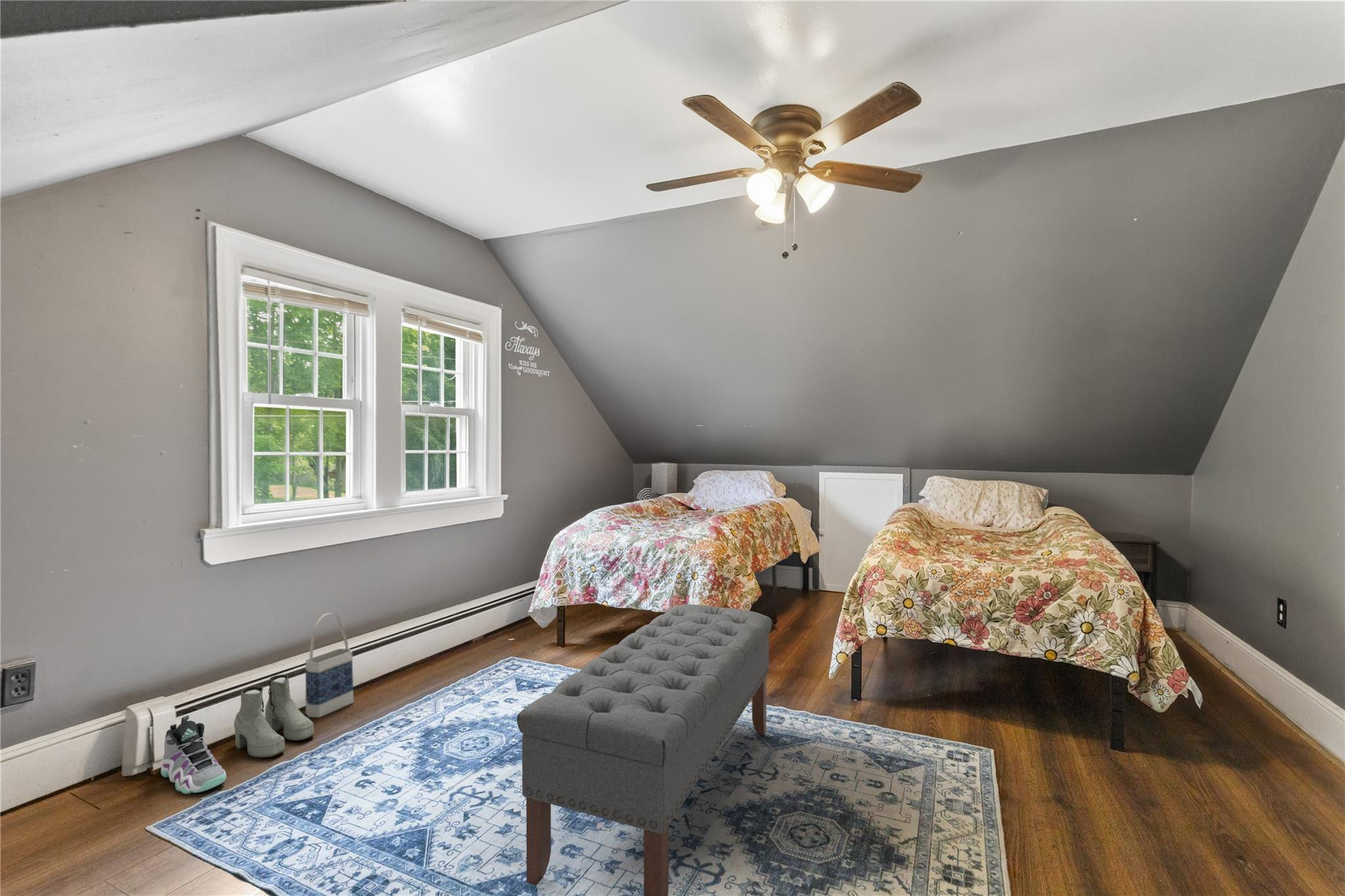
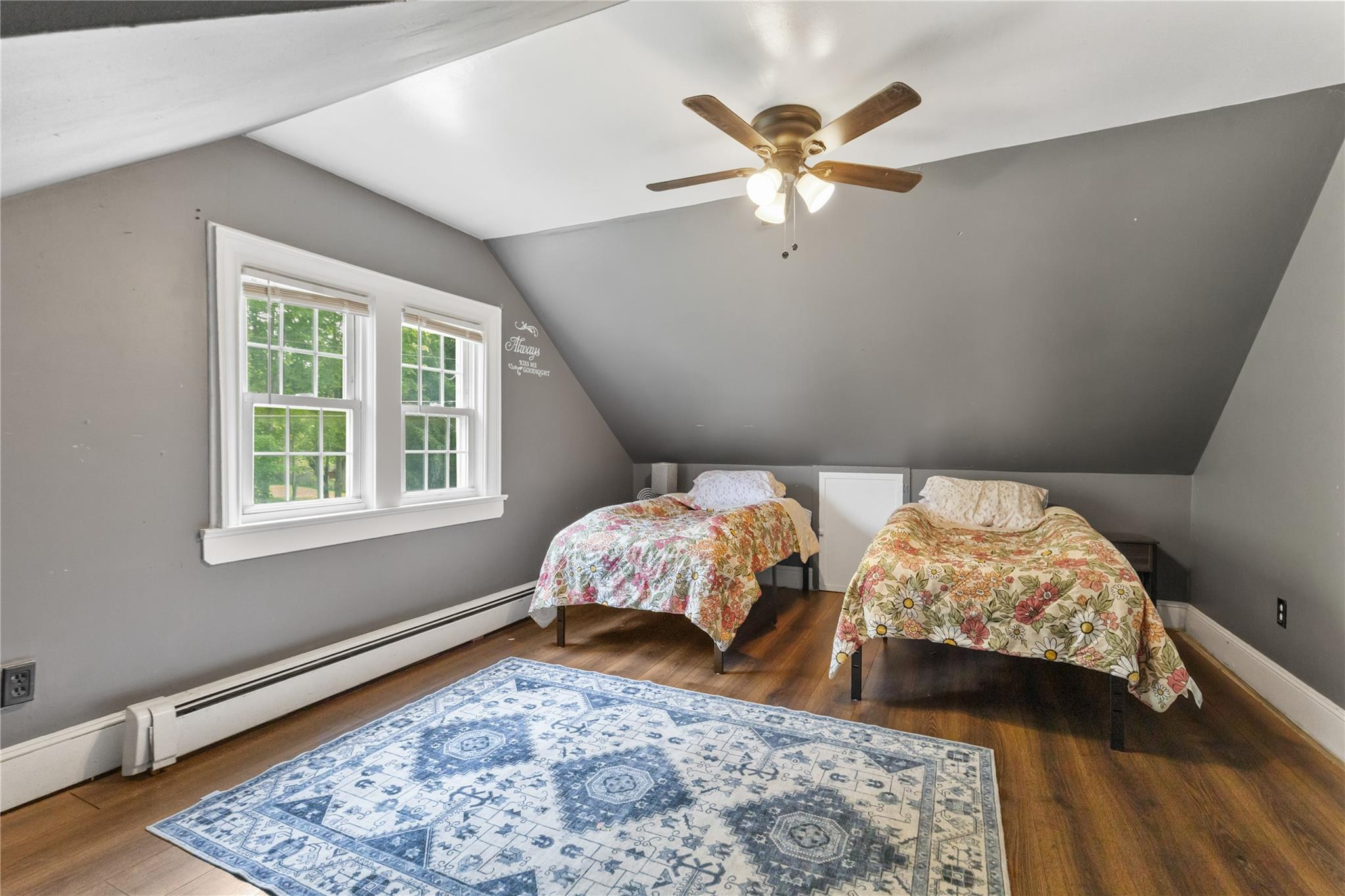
- bench [516,603,772,896]
- sneaker [160,715,227,795]
- bag [305,612,355,718]
- boots [233,674,315,758]
